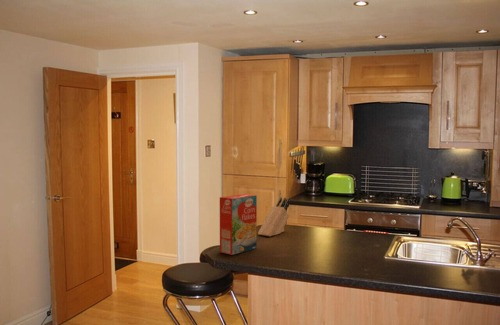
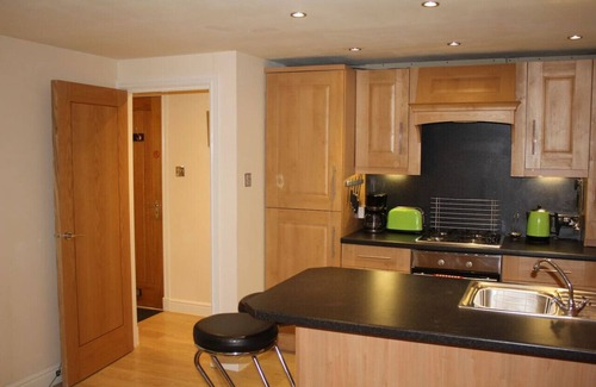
- knife block [257,197,291,237]
- cereal box [219,193,258,256]
